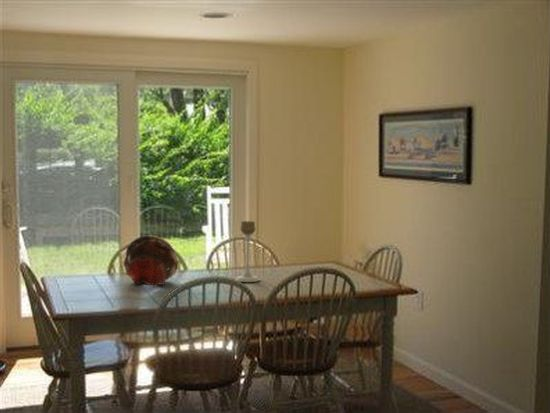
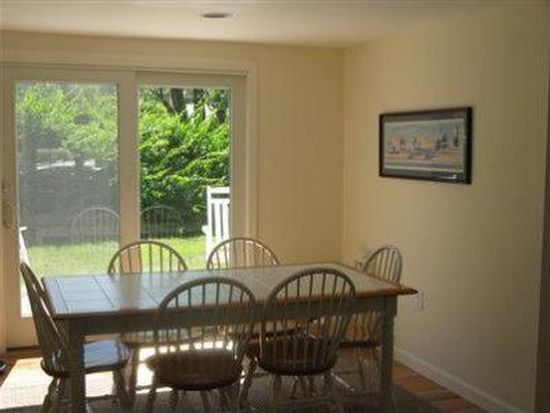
- candle holder [234,220,260,283]
- decorative bowl [122,234,180,290]
